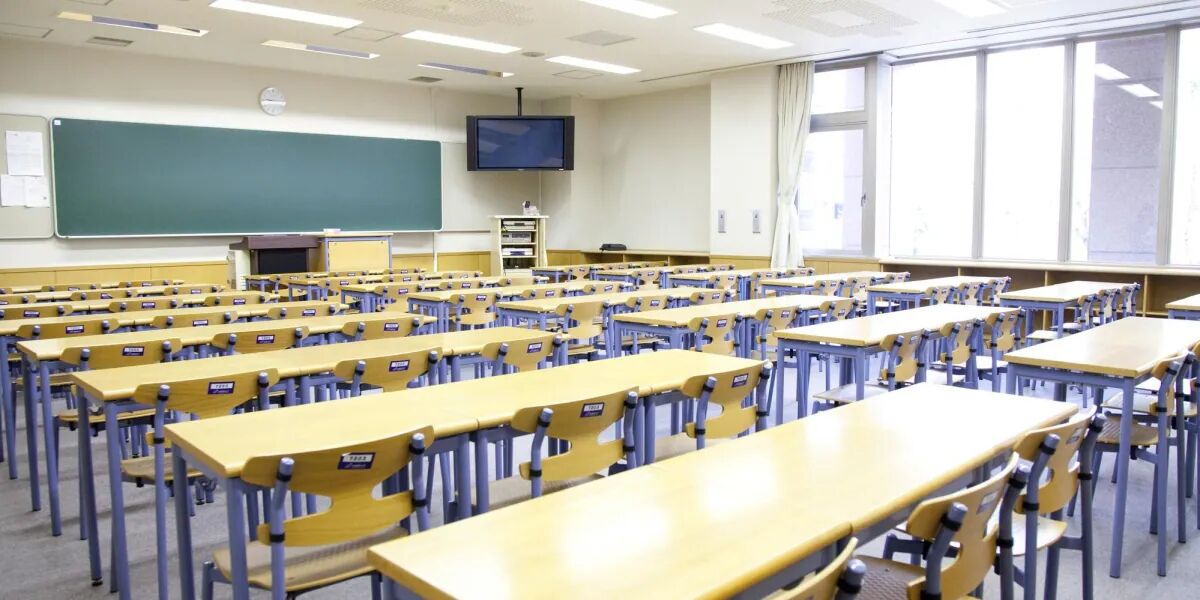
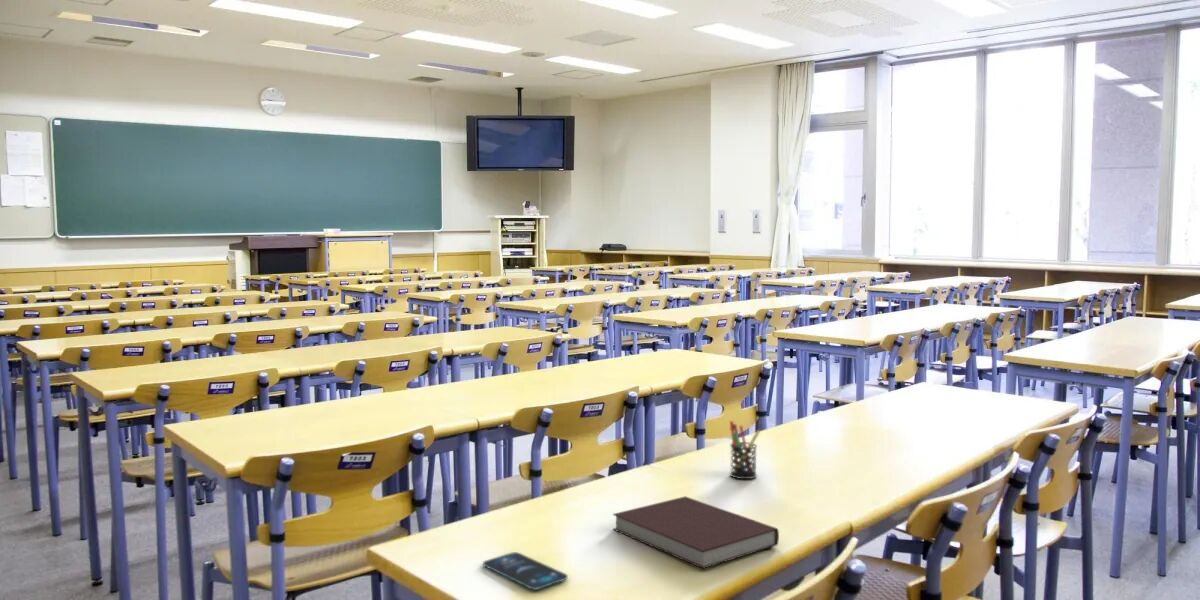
+ notebook [612,495,780,570]
+ smartphone [482,551,569,591]
+ pen holder [729,420,761,480]
